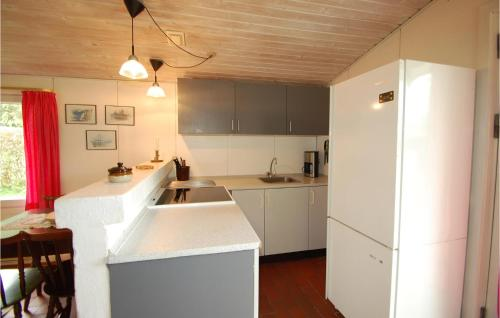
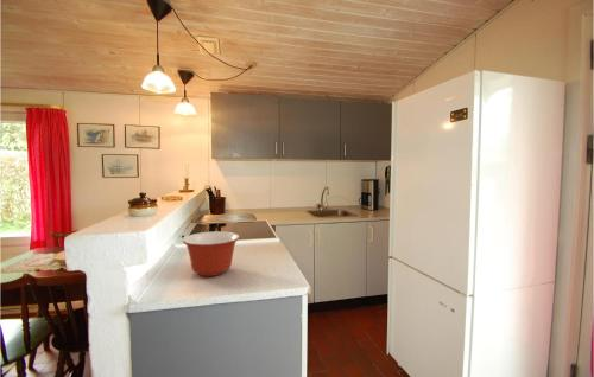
+ mixing bowl [181,230,241,277]
